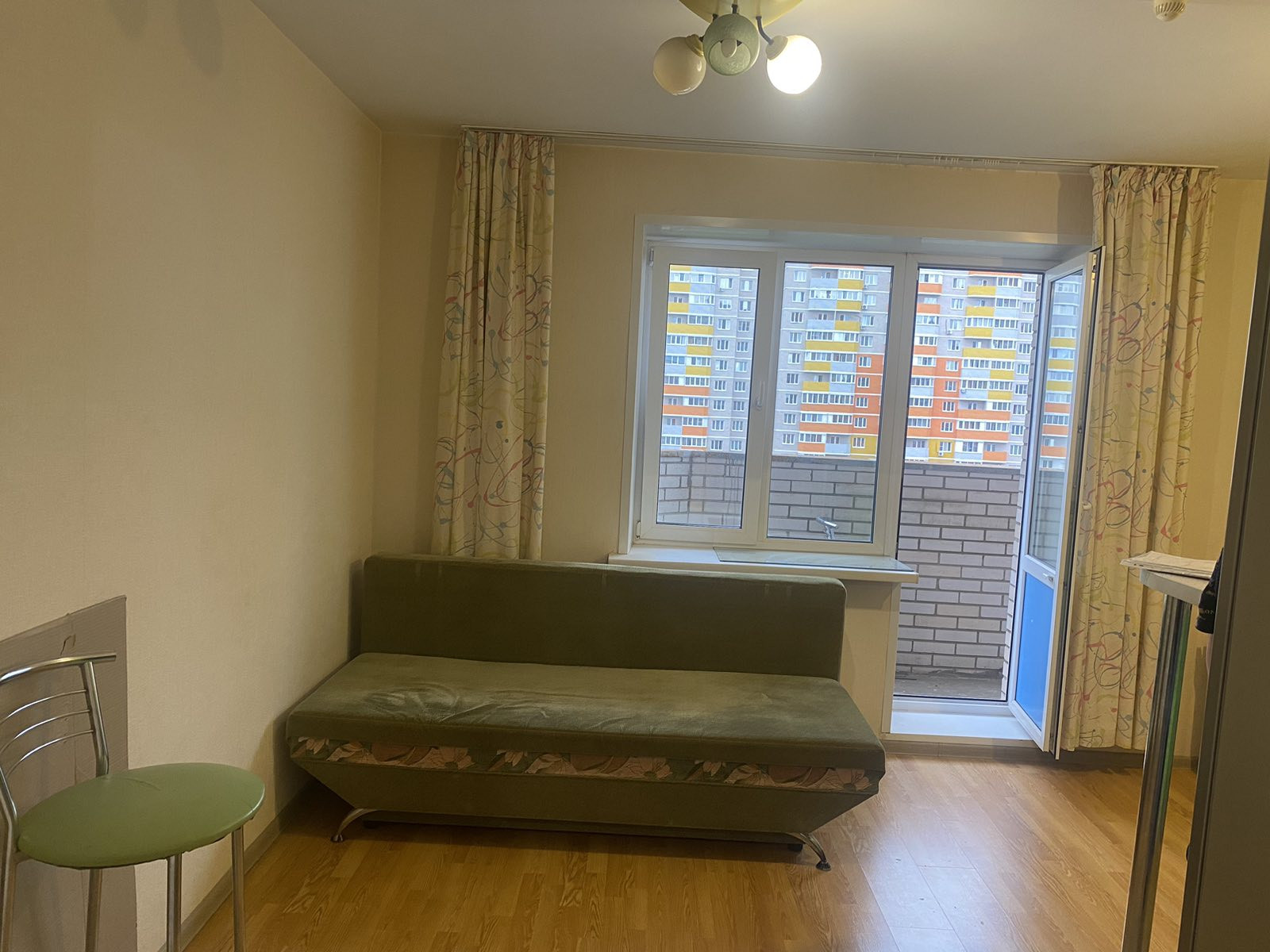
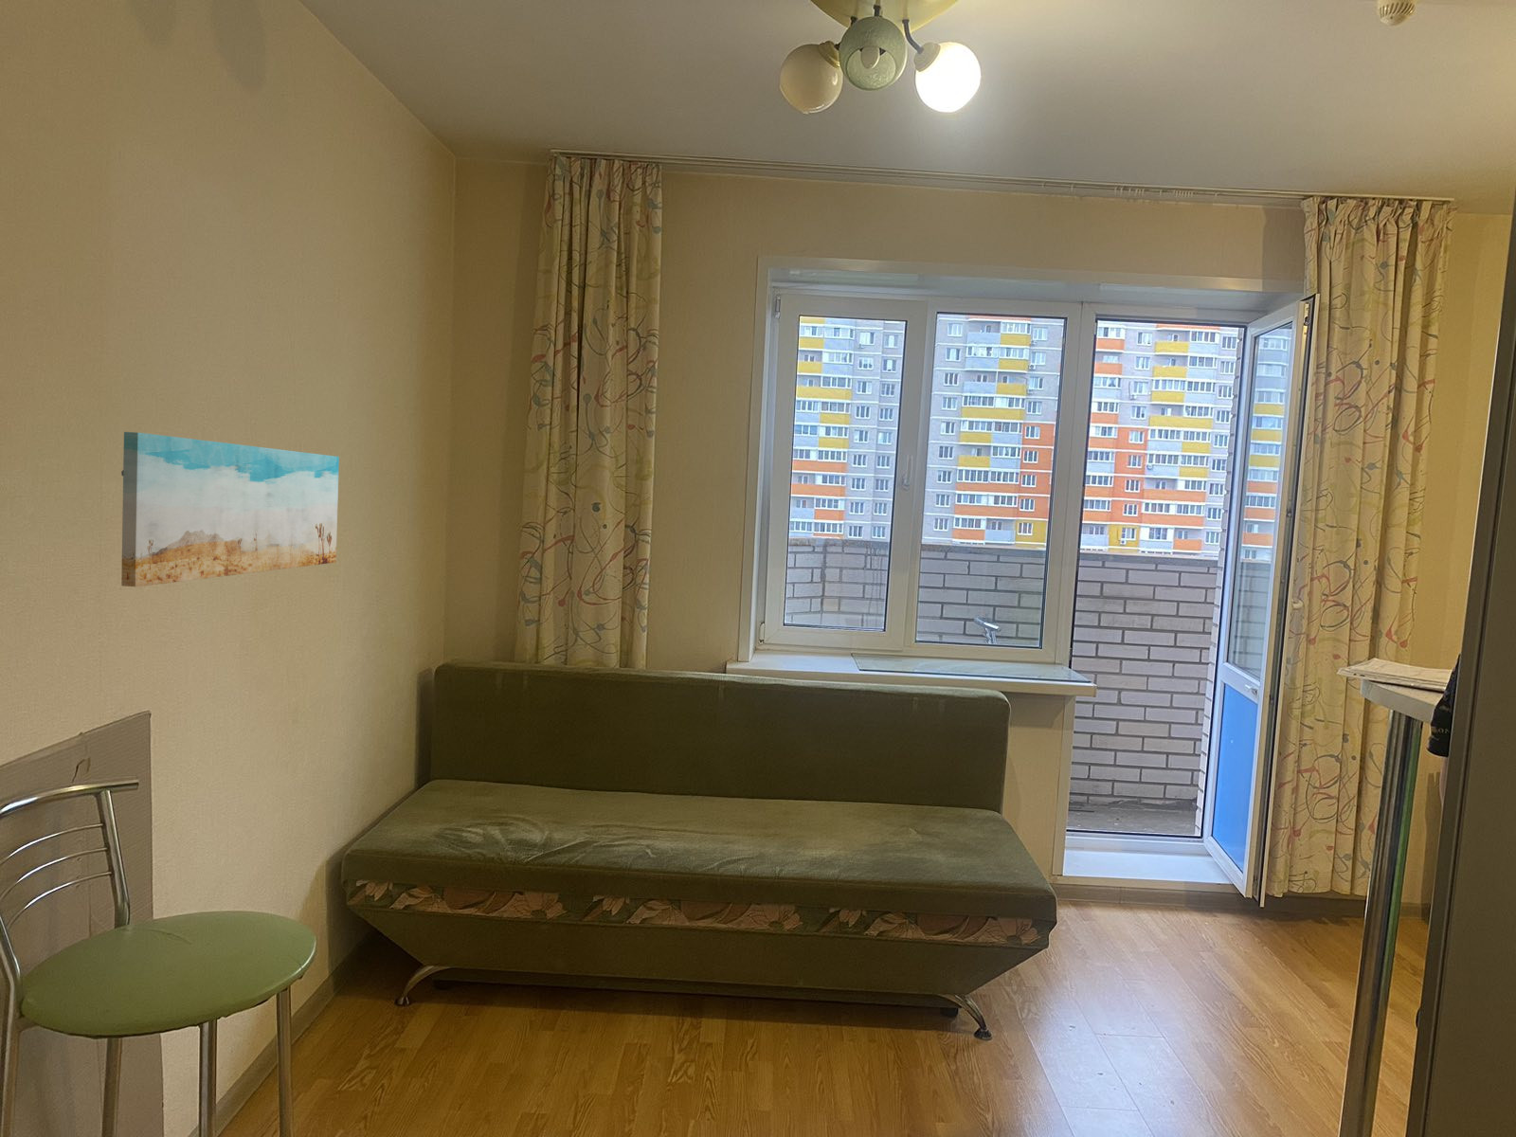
+ wall art [121,431,340,588]
